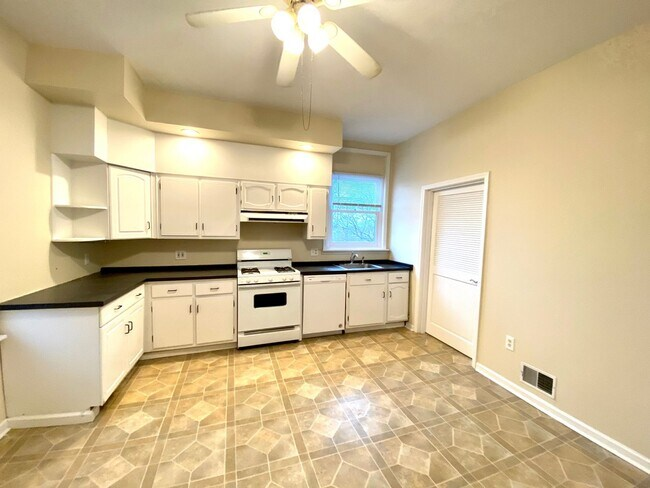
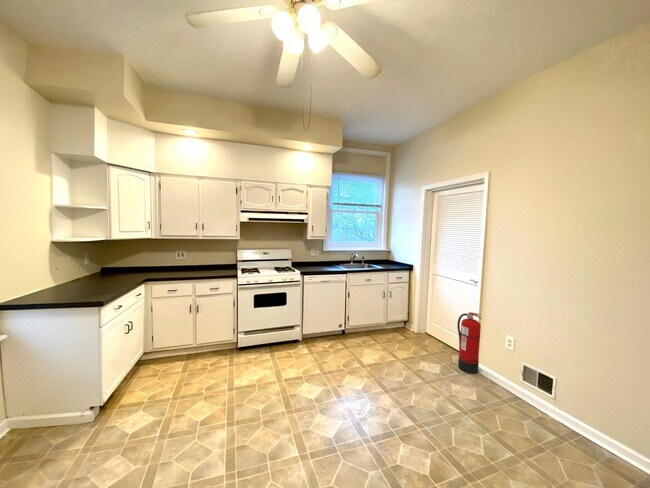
+ fire extinguisher [456,311,482,375]
